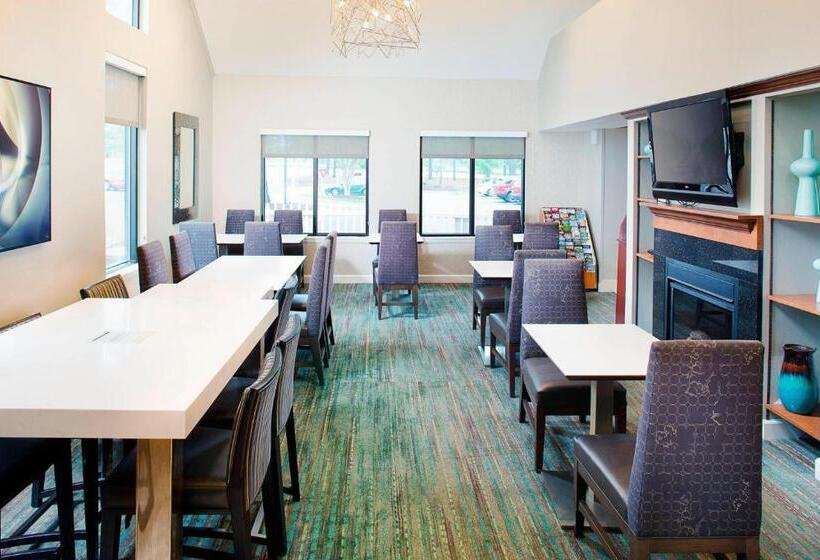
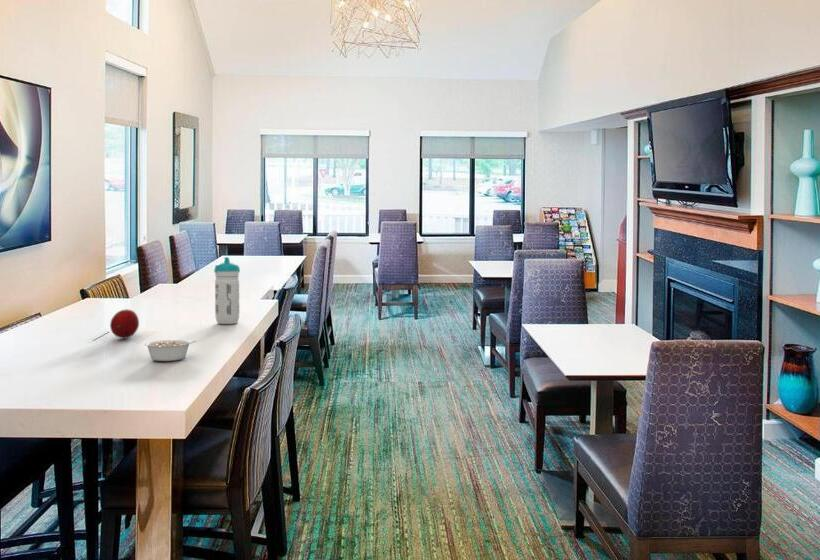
+ legume [143,339,197,362]
+ fruit [109,308,140,340]
+ water bottle [213,256,241,325]
